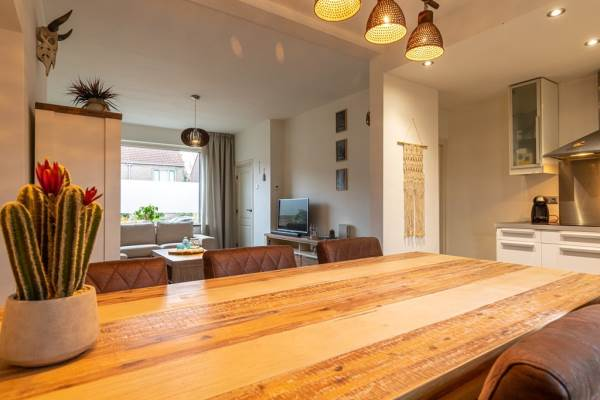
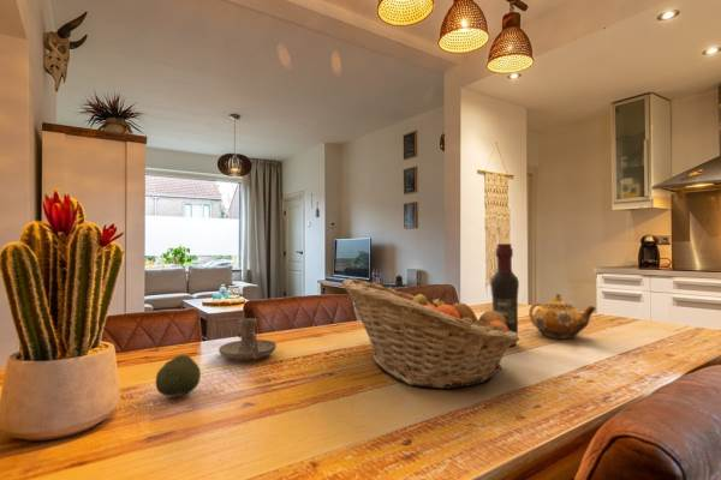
+ wine bottle [489,242,520,347]
+ candle holder [218,317,278,361]
+ fruit basket [340,277,522,390]
+ teapot [528,293,597,340]
+ fruit [154,354,202,401]
